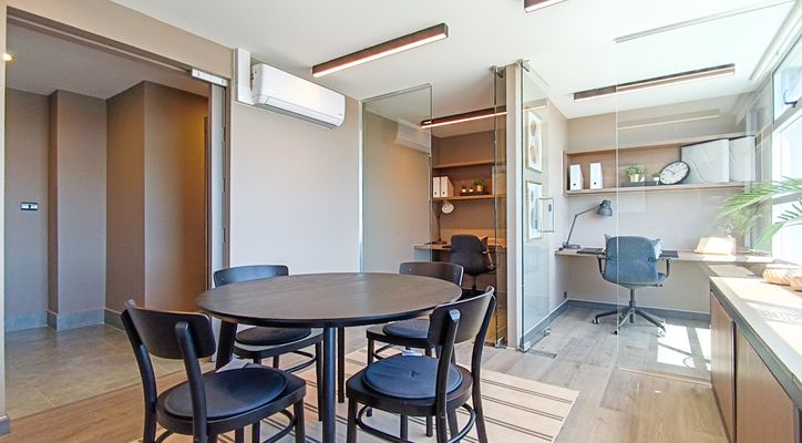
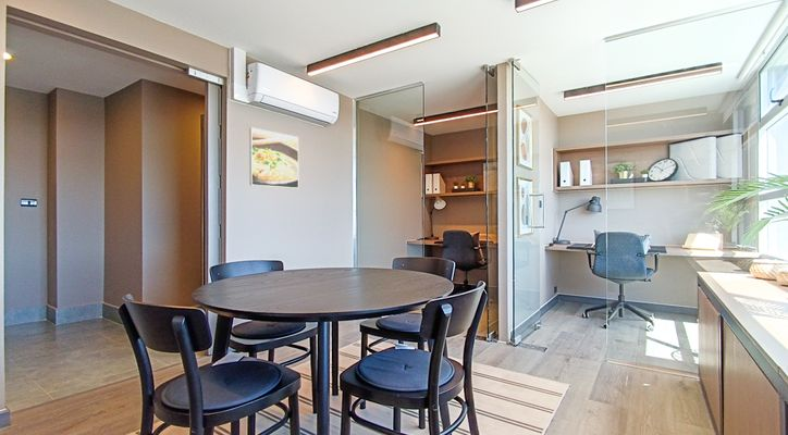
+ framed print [248,126,299,189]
